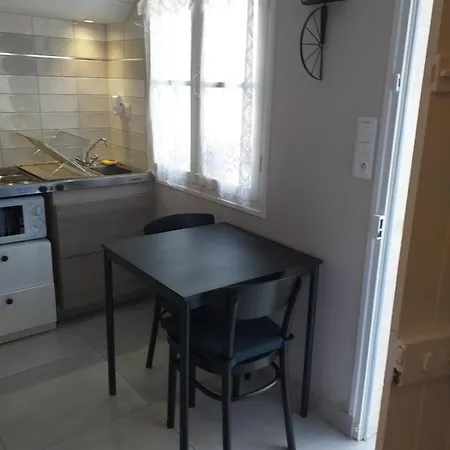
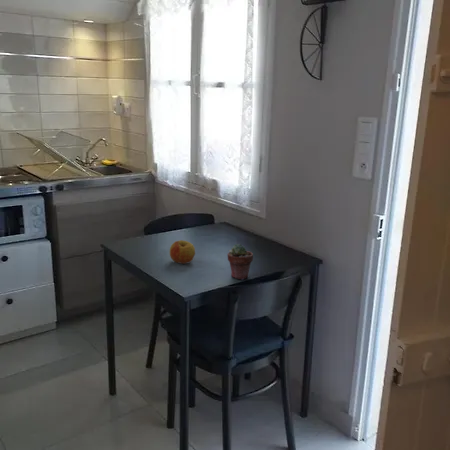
+ potted succulent [226,243,254,281]
+ apple [169,239,196,265]
